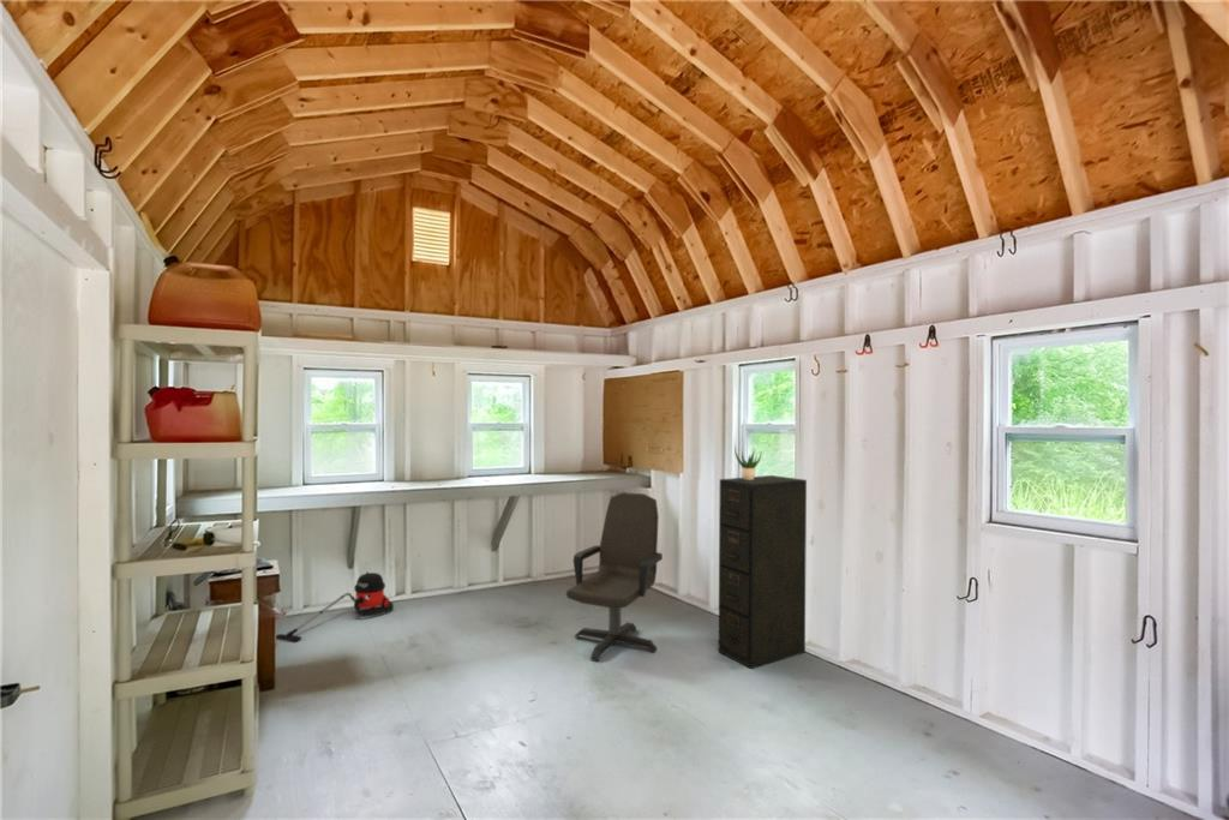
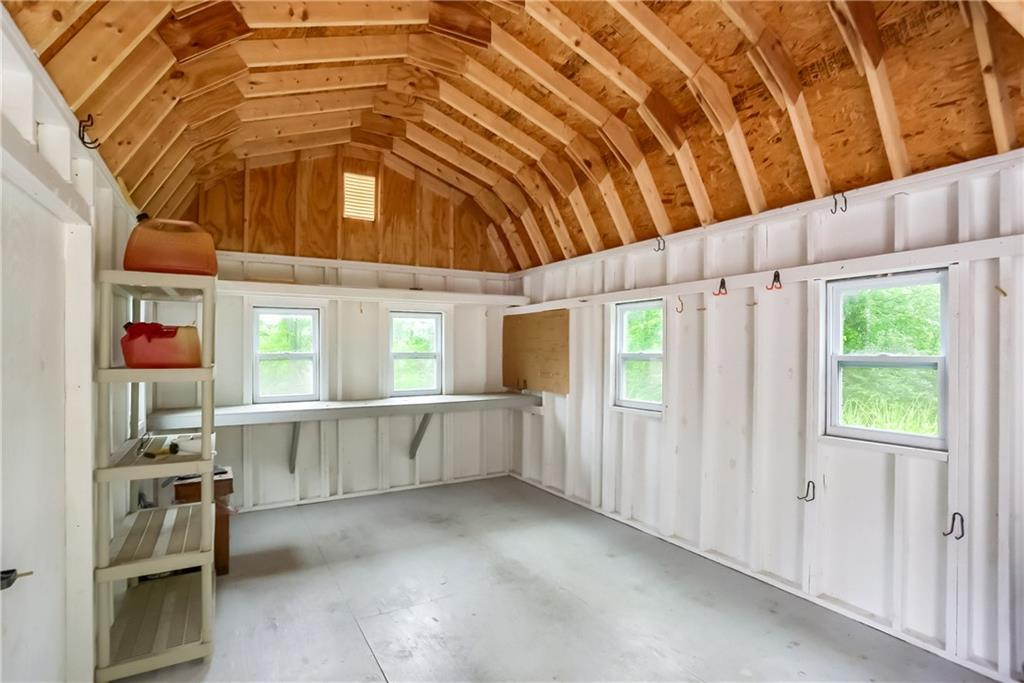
- potted plant [733,443,762,480]
- office chair [565,491,664,663]
- vacuum cleaner [275,570,395,644]
- filing cabinet [718,474,808,670]
